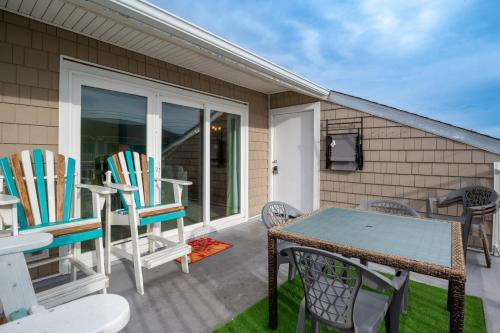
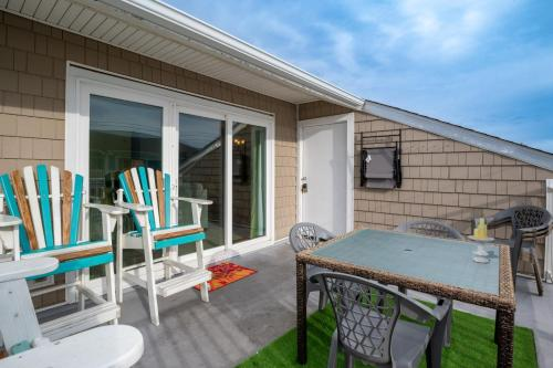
+ candle [467,217,495,264]
